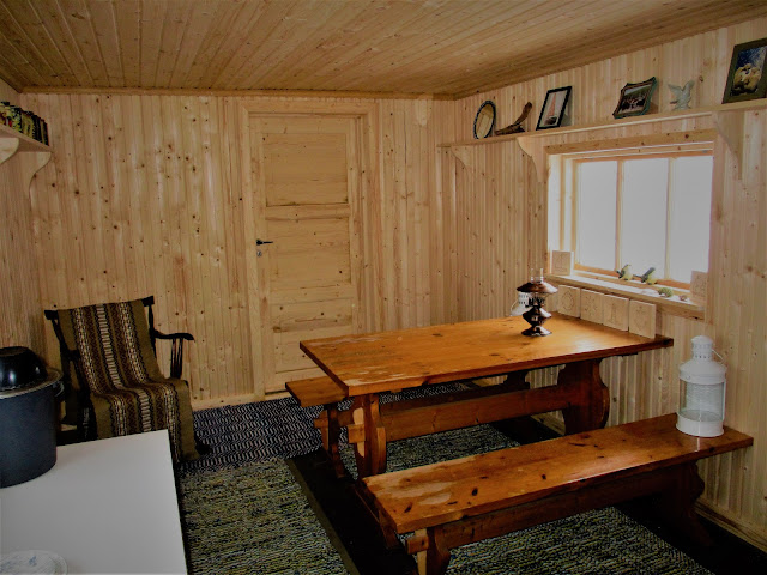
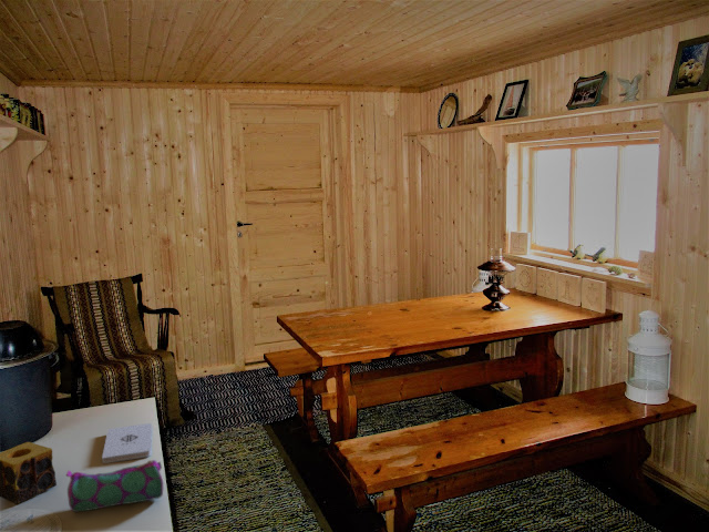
+ notepad [101,422,153,464]
+ candle [0,441,58,504]
+ pencil case [65,459,164,513]
